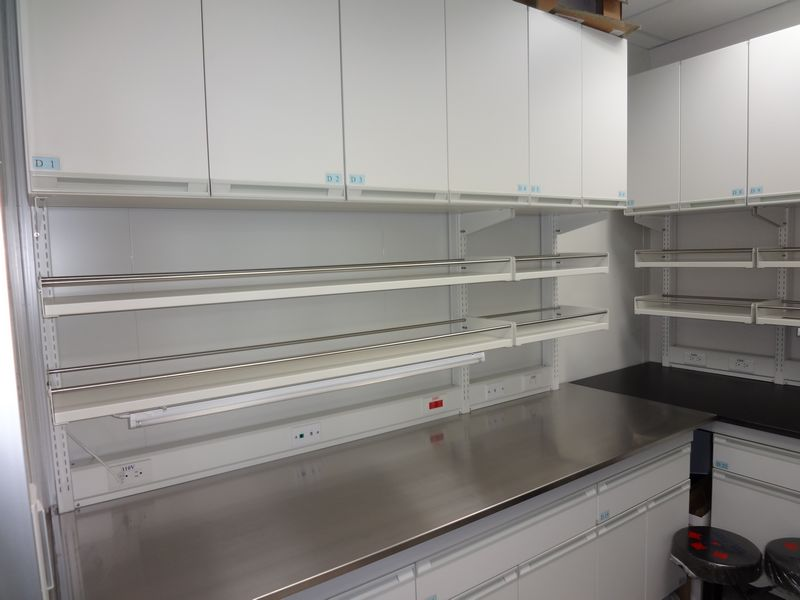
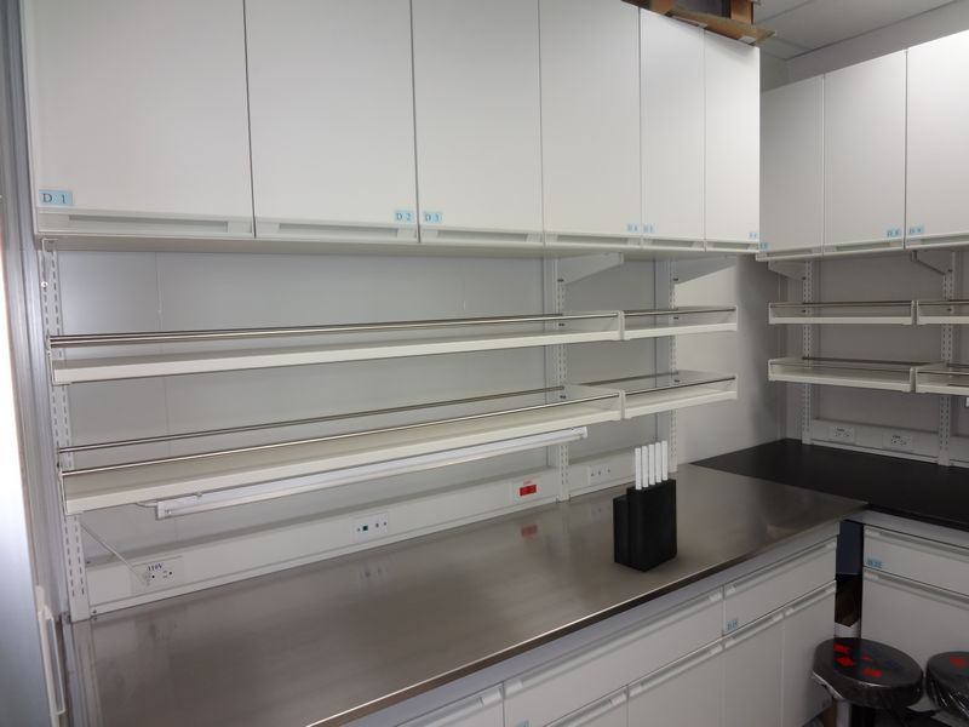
+ knife block [612,440,678,572]
